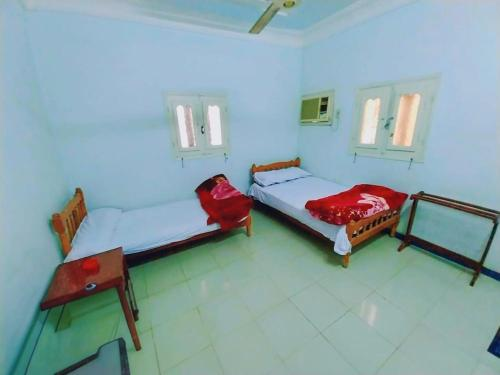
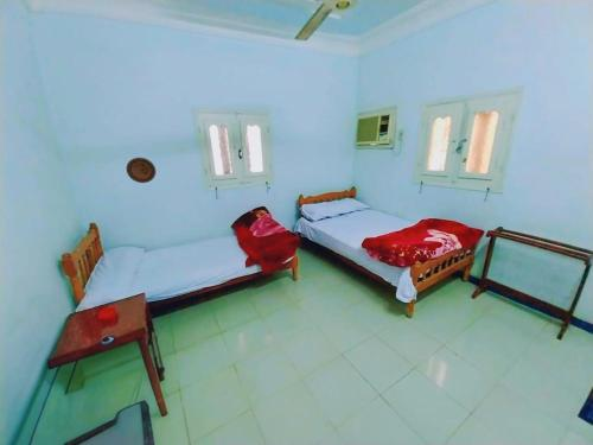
+ decorative plate [126,157,157,184]
